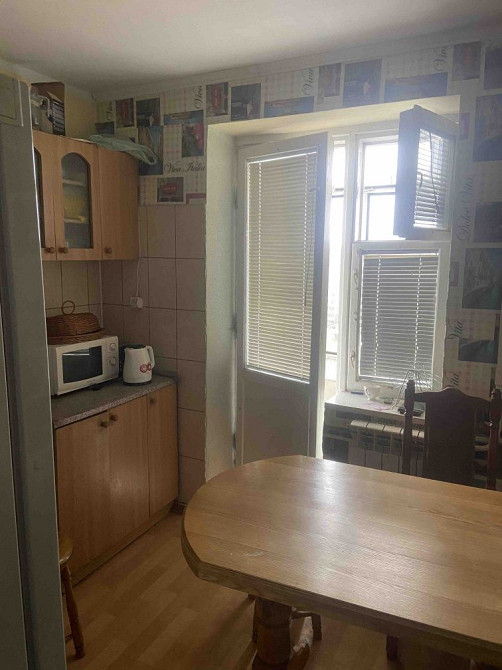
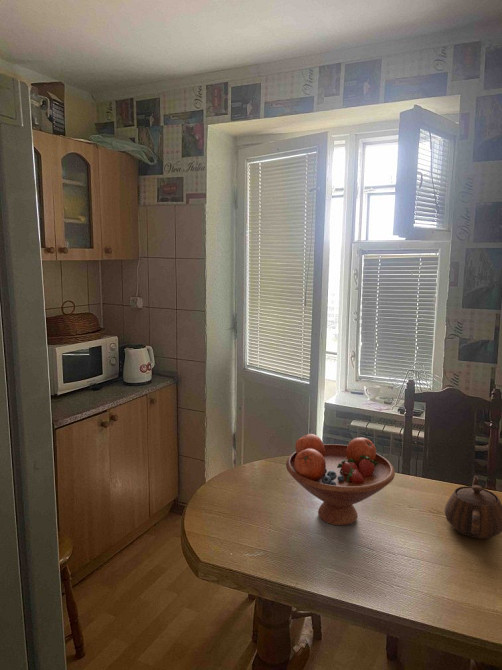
+ teapot [443,475,502,540]
+ fruit bowl [285,433,396,527]
